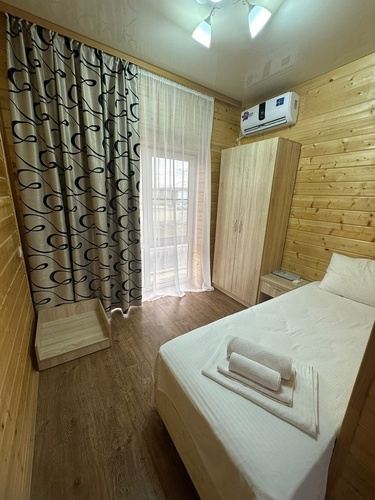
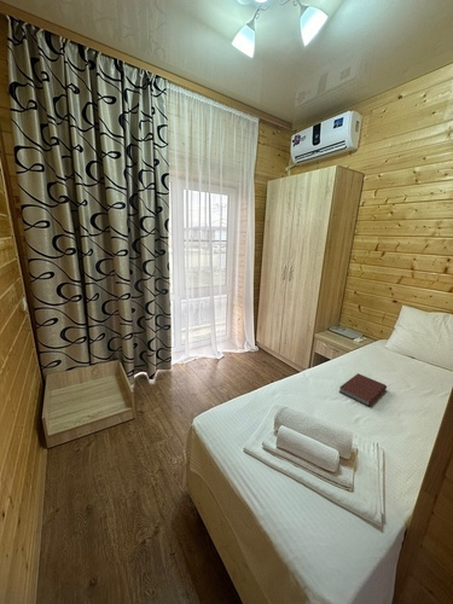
+ book [338,372,388,407]
